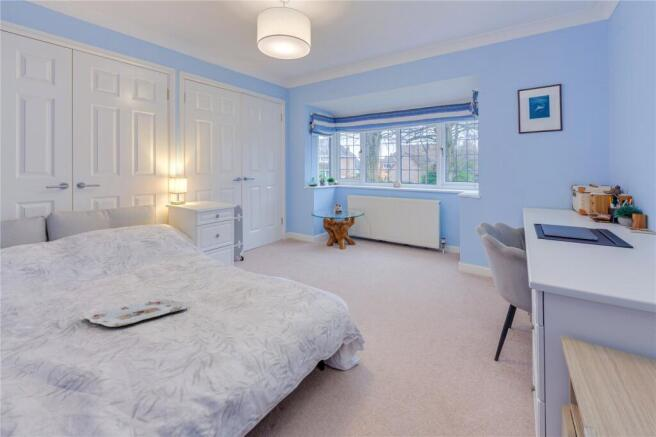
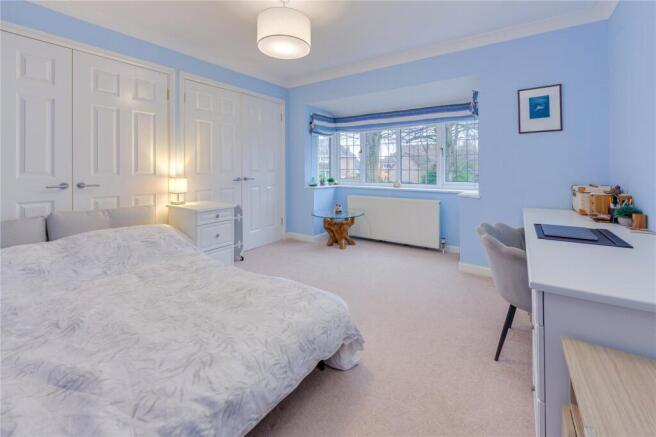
- serving tray [83,298,190,328]
